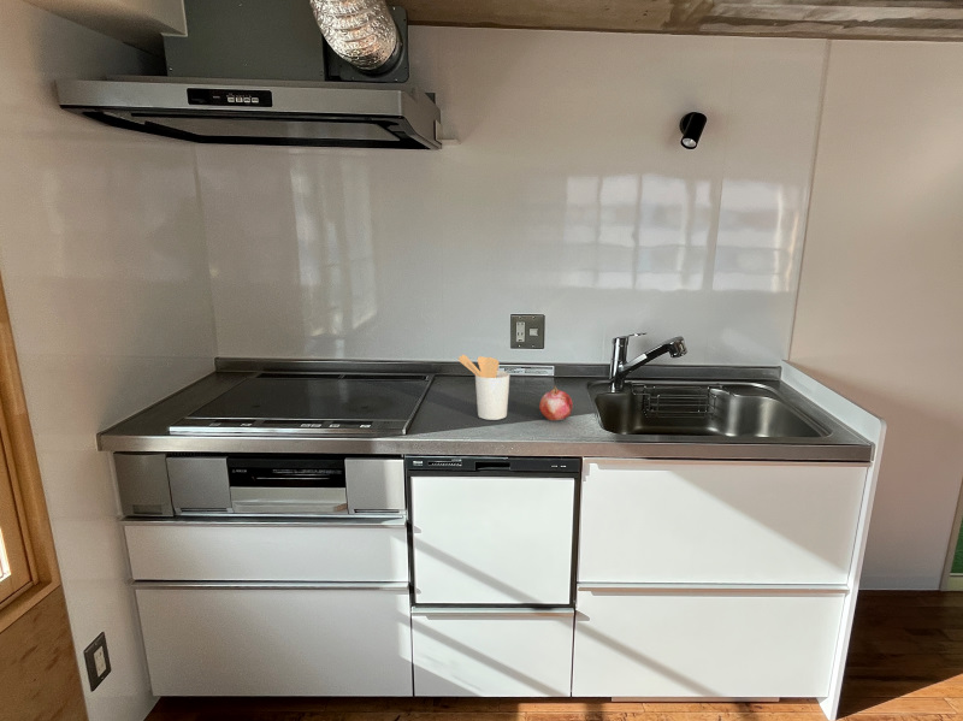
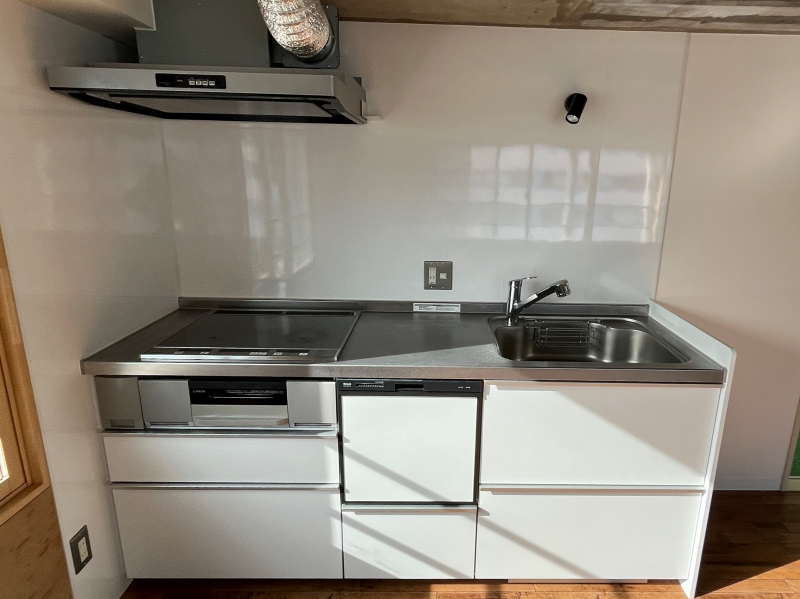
- utensil holder [457,354,510,421]
- fruit [538,384,574,422]
